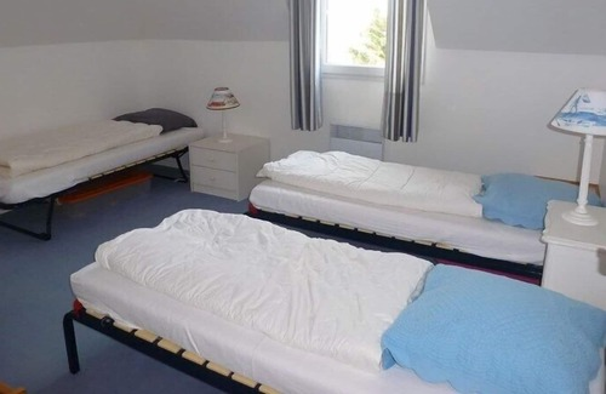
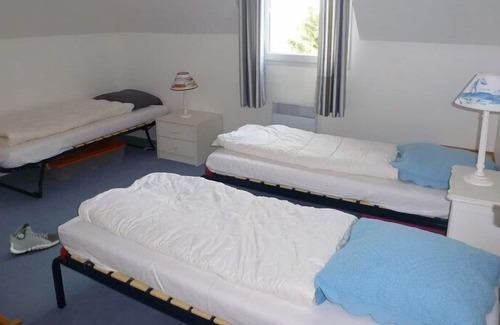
+ sneaker [9,222,61,255]
